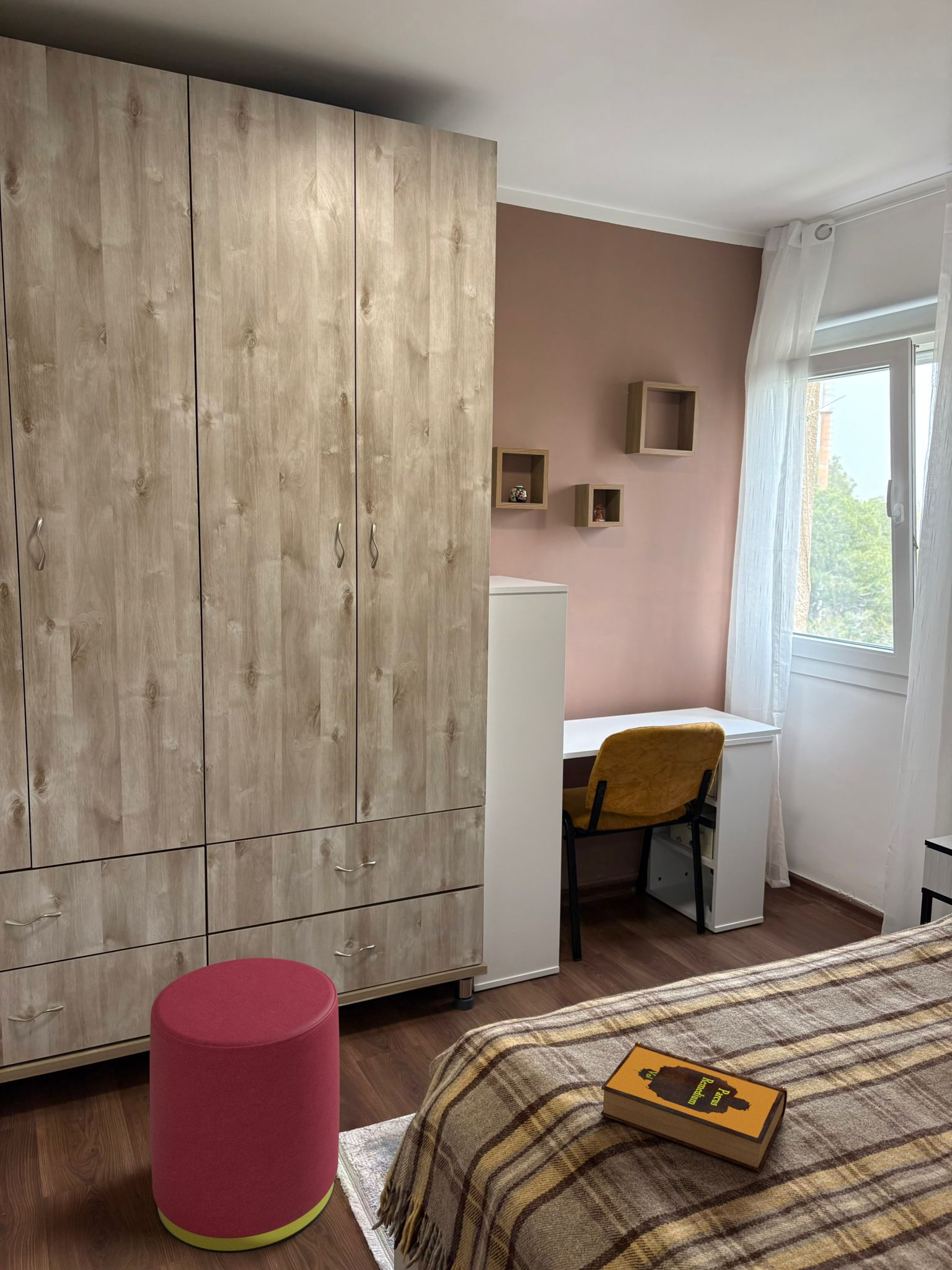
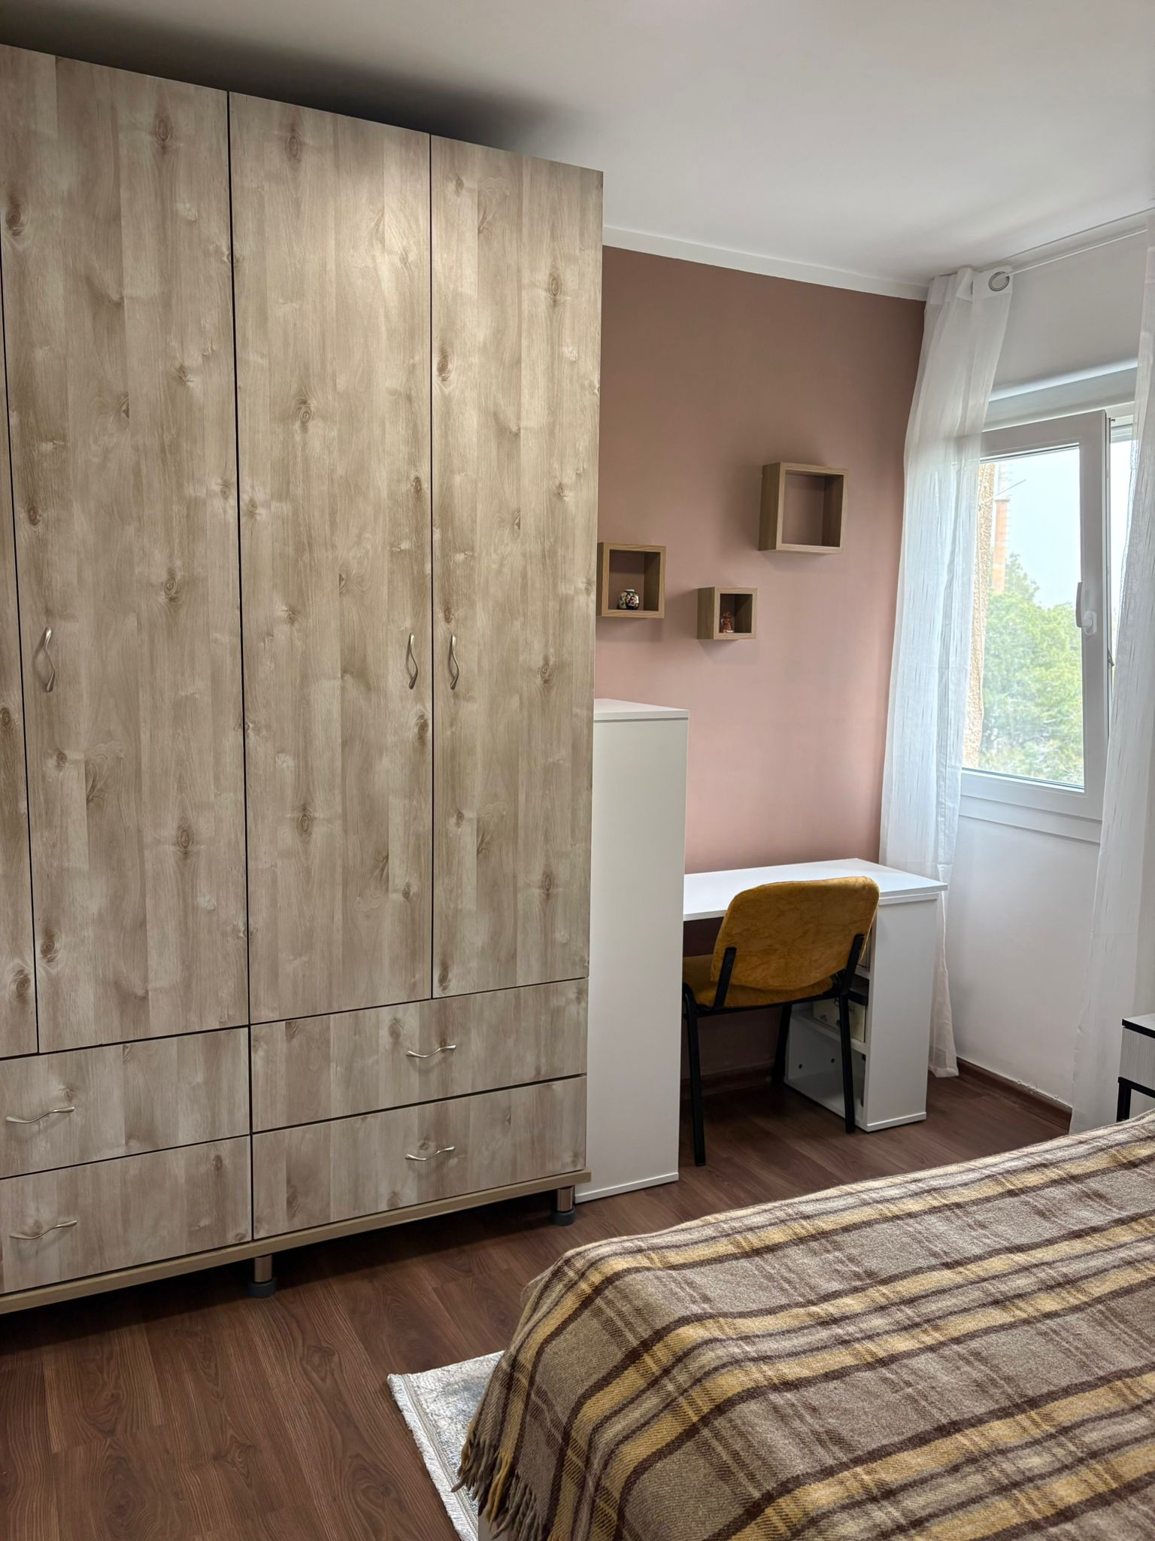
- stool [149,957,340,1254]
- hardback book [600,1041,788,1173]
